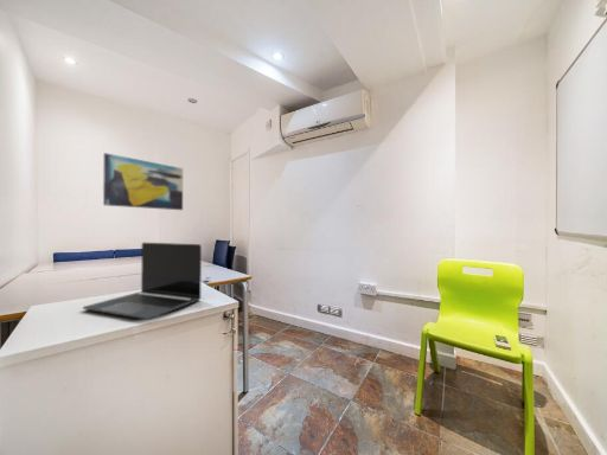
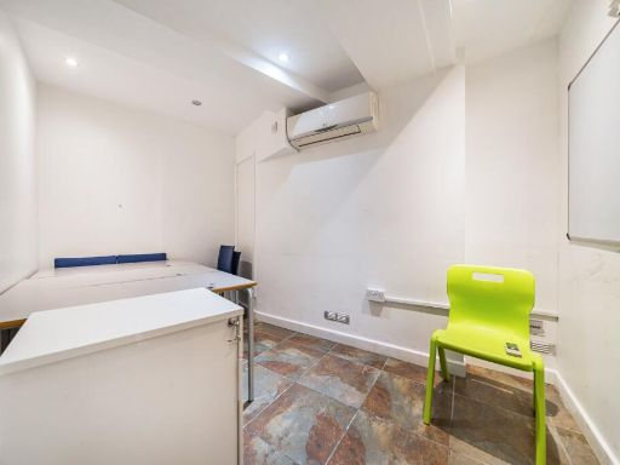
- laptop [82,242,203,321]
- wall art [102,152,184,211]
